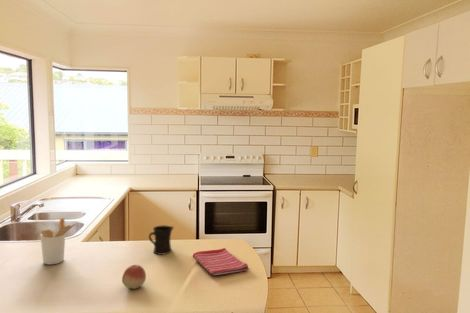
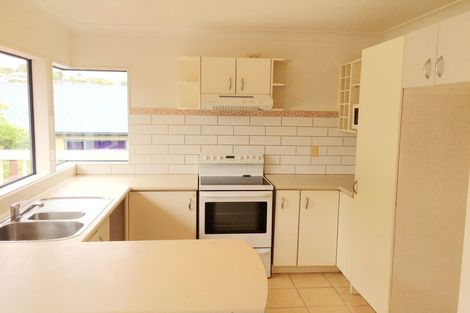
- fruit [121,264,147,290]
- dish towel [192,247,250,276]
- utensil holder [40,217,76,265]
- mug [148,224,175,256]
